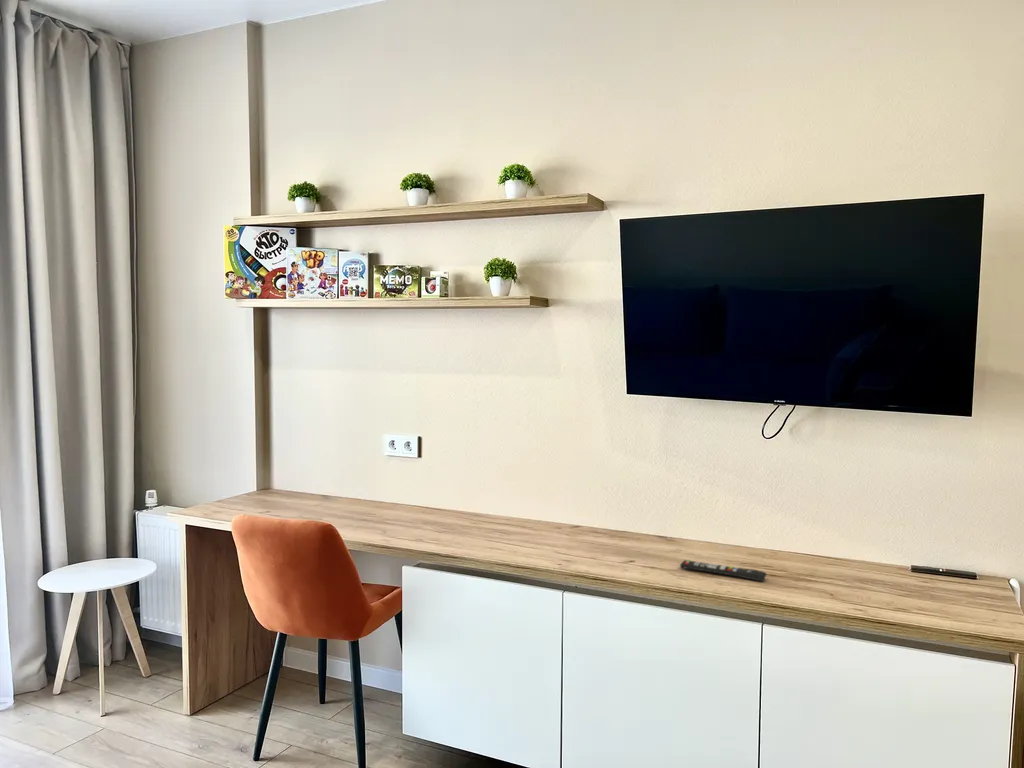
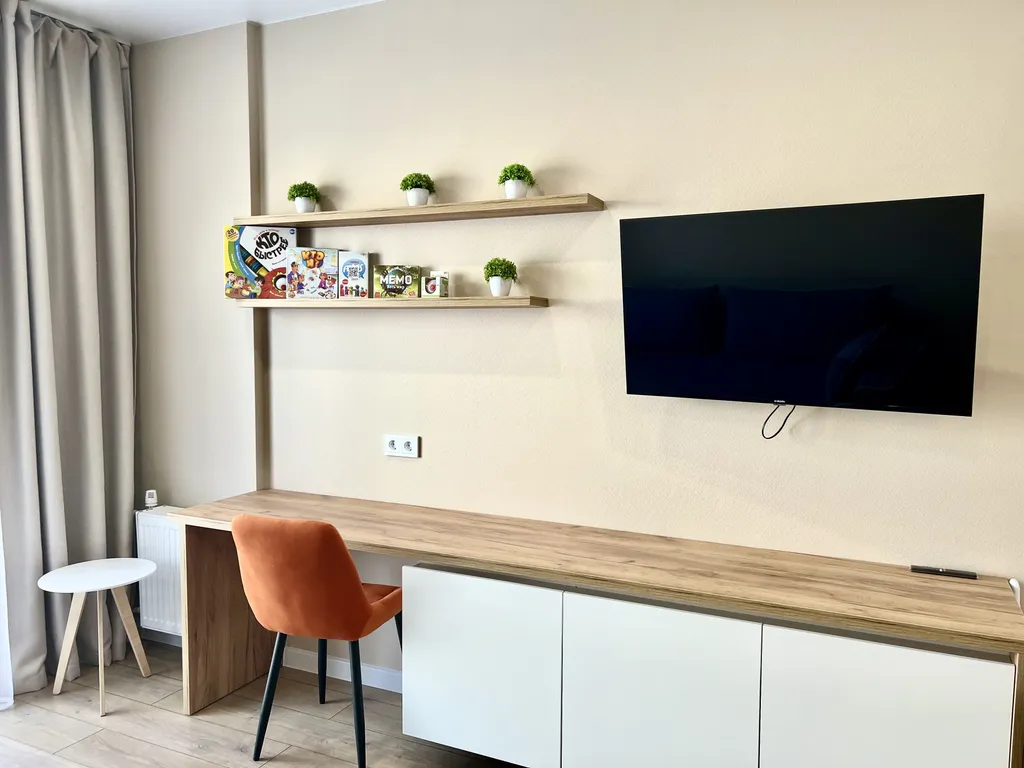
- remote control [679,559,768,583]
